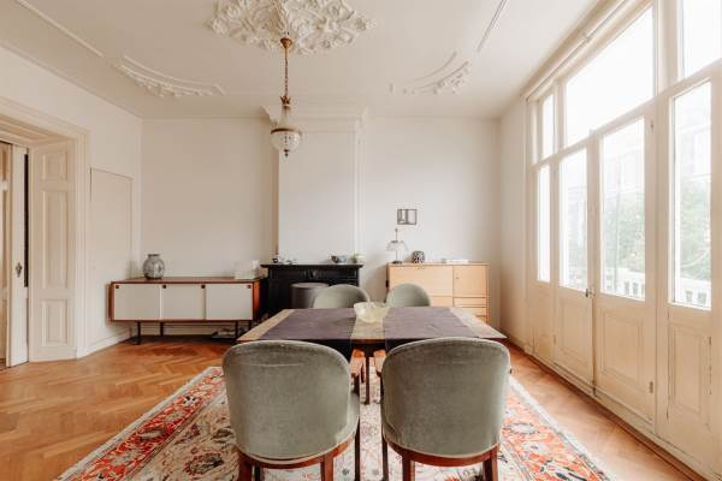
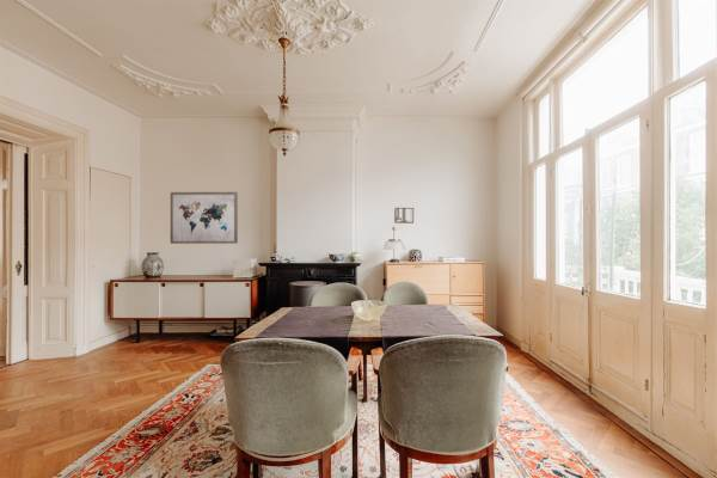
+ wall art [170,191,239,245]
